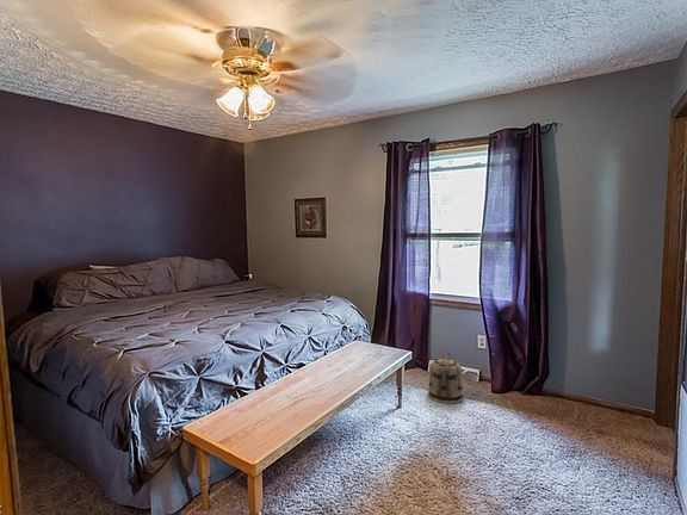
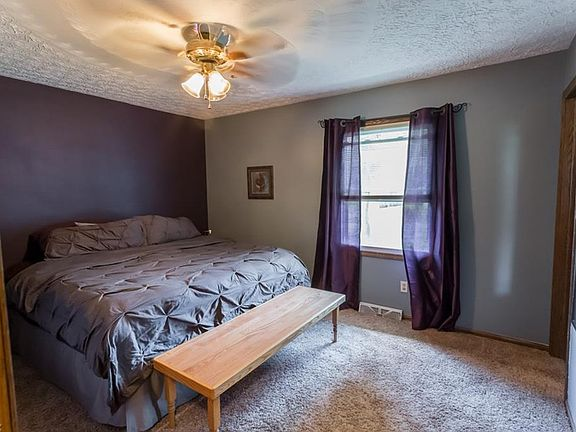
- basket [427,349,464,404]
